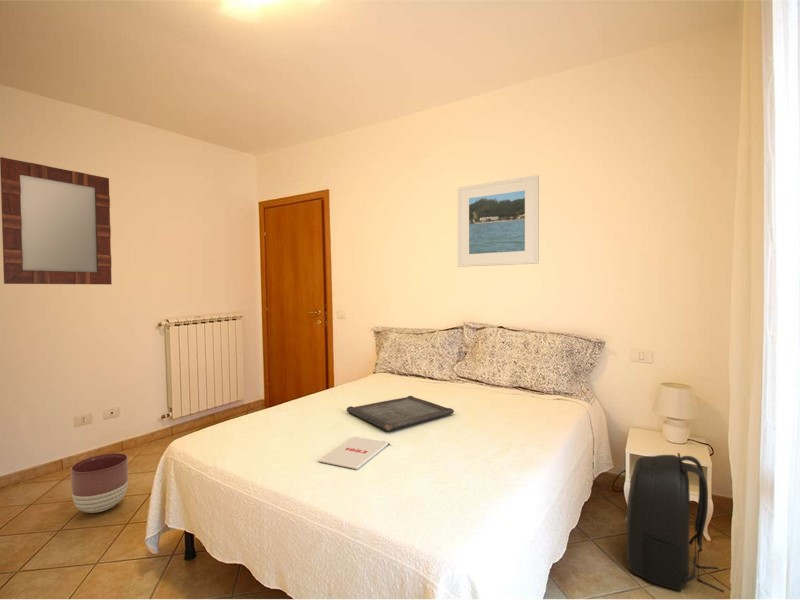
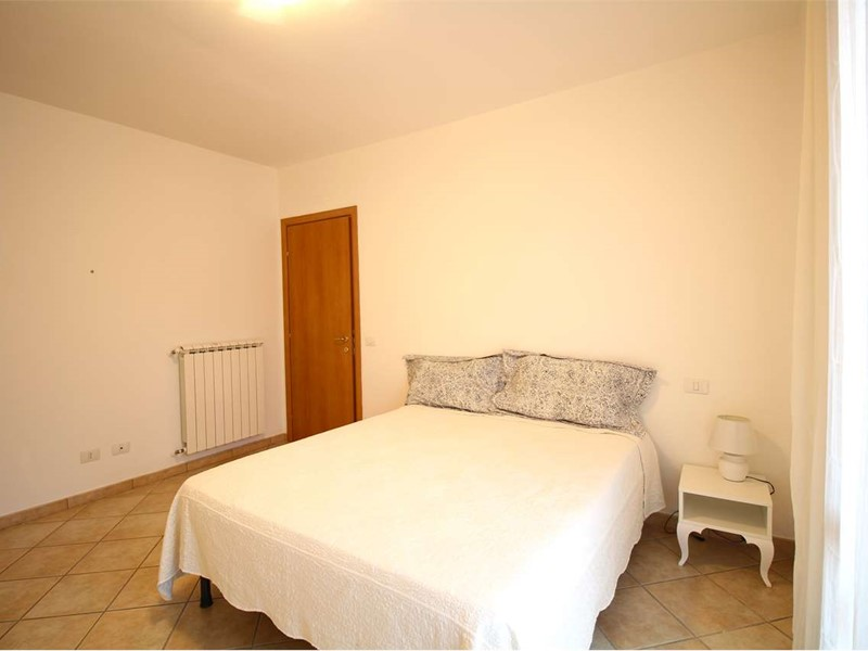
- magazine [317,436,390,470]
- serving tray [346,395,455,432]
- backpack [625,452,725,594]
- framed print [457,174,540,268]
- home mirror [0,156,113,285]
- planter [70,452,129,514]
